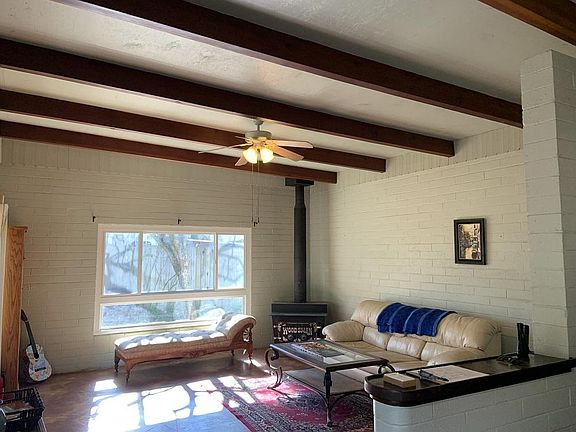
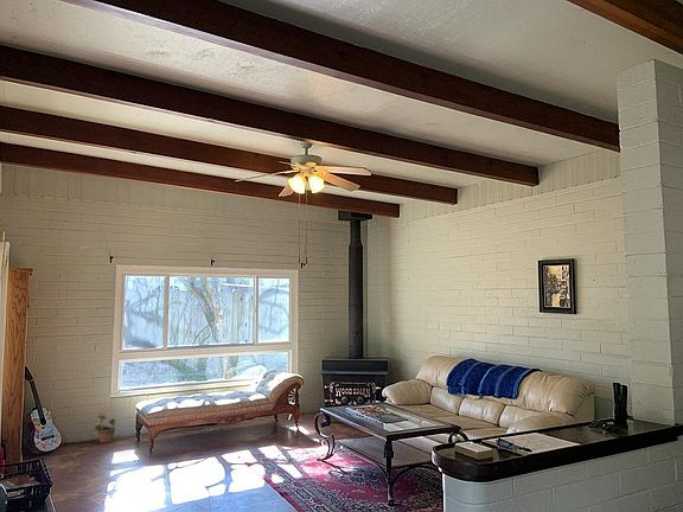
+ potted plant [92,410,120,444]
